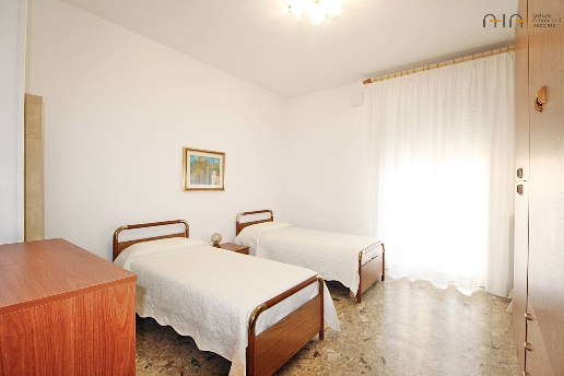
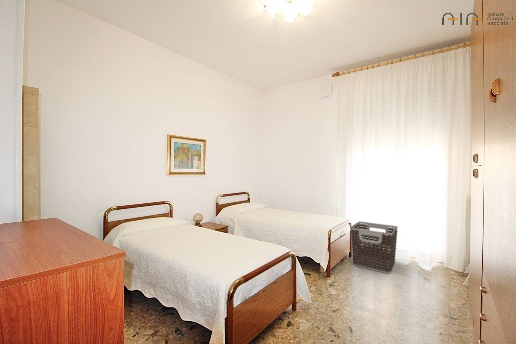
+ clothes hamper [349,221,398,274]
